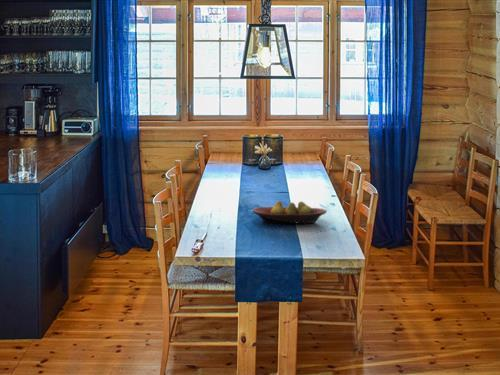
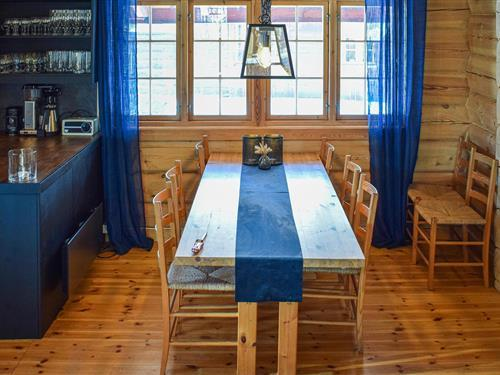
- fruit bowl [252,200,328,225]
